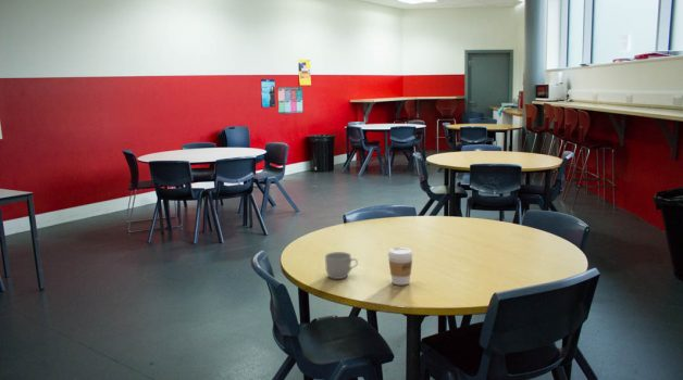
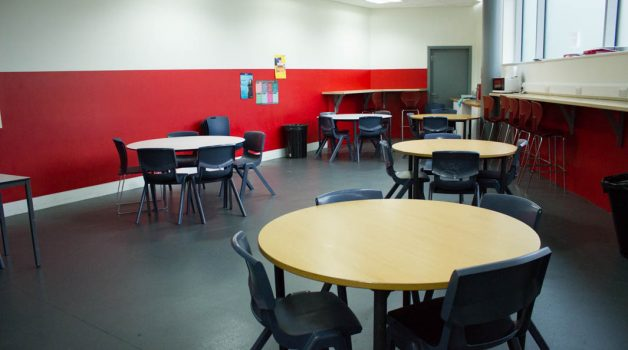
- coffee cup [387,246,414,286]
- mug [324,251,359,280]
